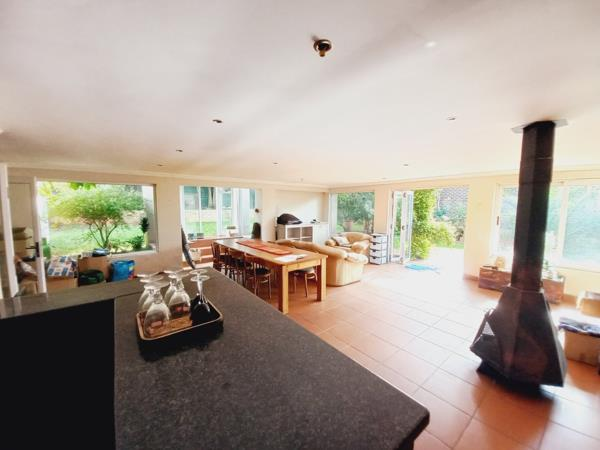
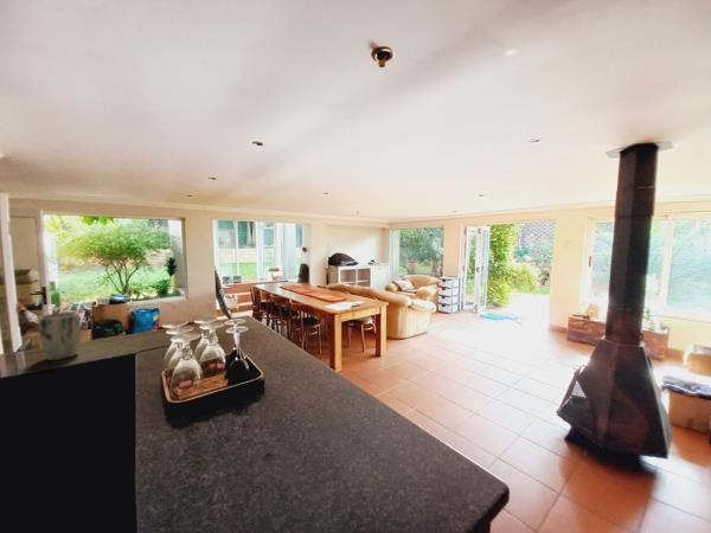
+ plant pot [37,310,82,361]
